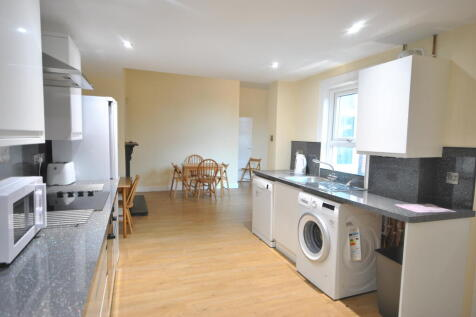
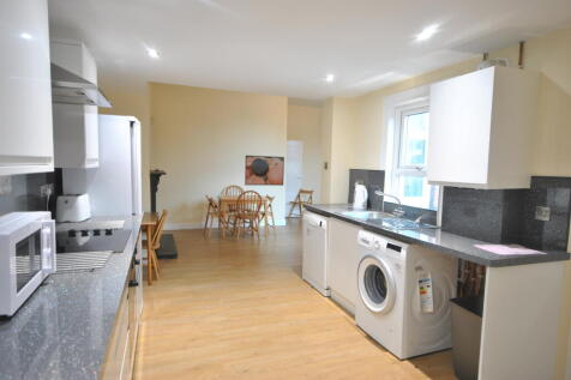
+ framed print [244,155,286,187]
